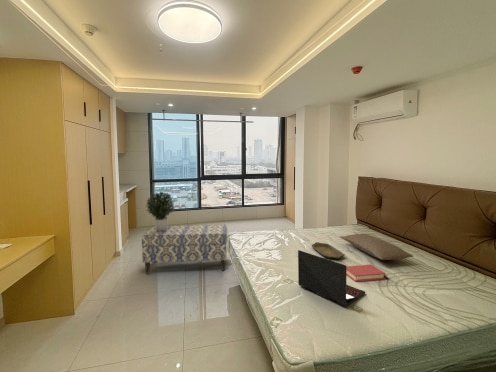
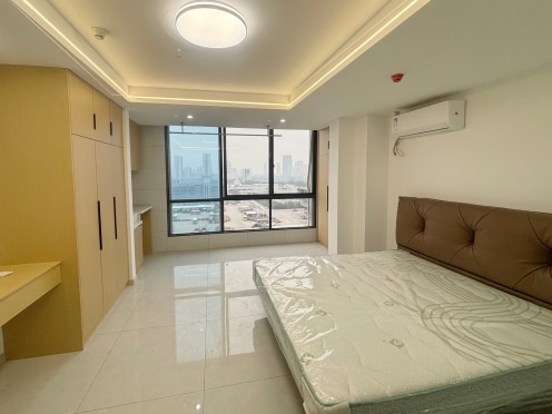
- potted plant [144,191,176,232]
- laptop [297,249,366,308]
- serving tray [311,241,346,260]
- pillow [339,233,414,261]
- book [346,263,386,283]
- bench [141,224,228,275]
